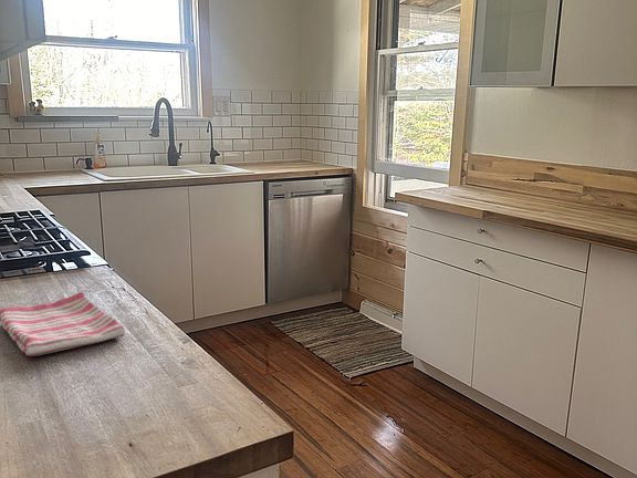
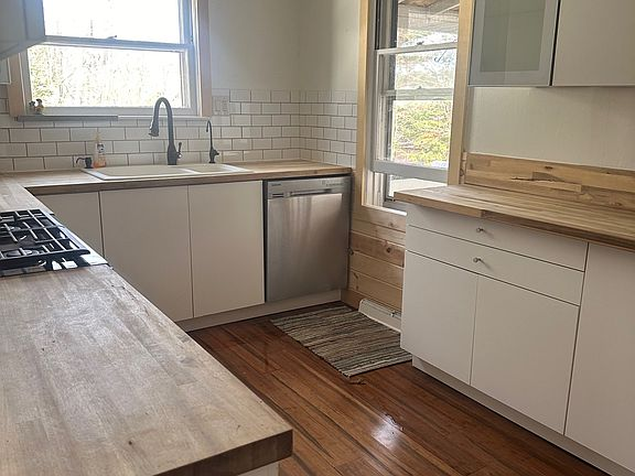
- dish towel [0,290,126,357]
